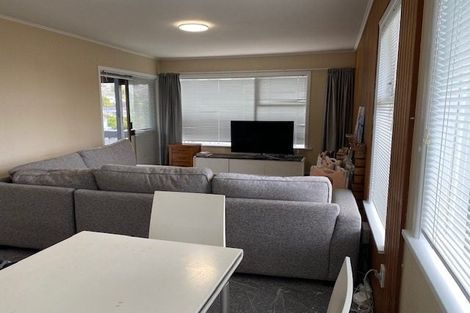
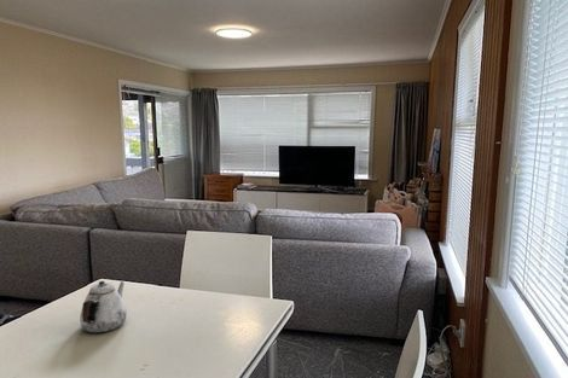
+ teapot [79,280,128,335]
